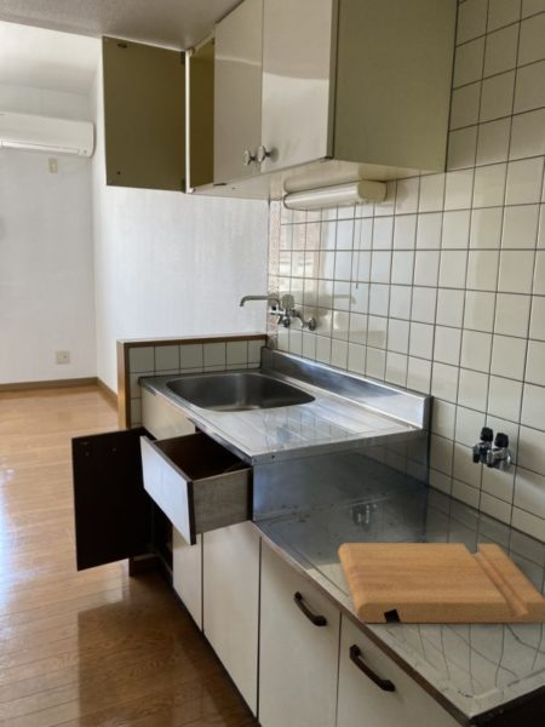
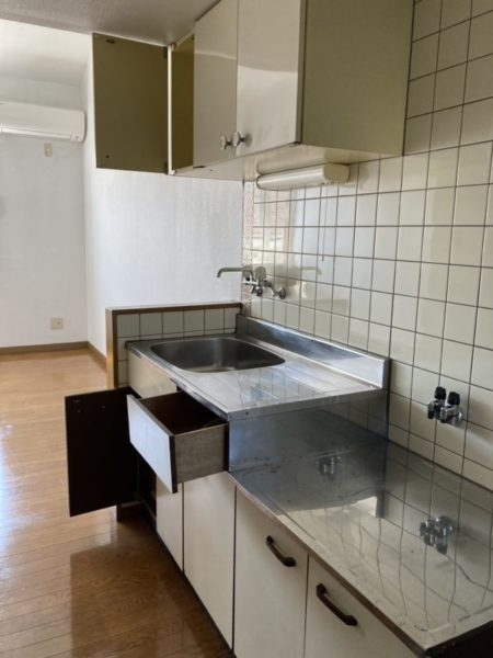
- cutting board [337,542,545,624]
